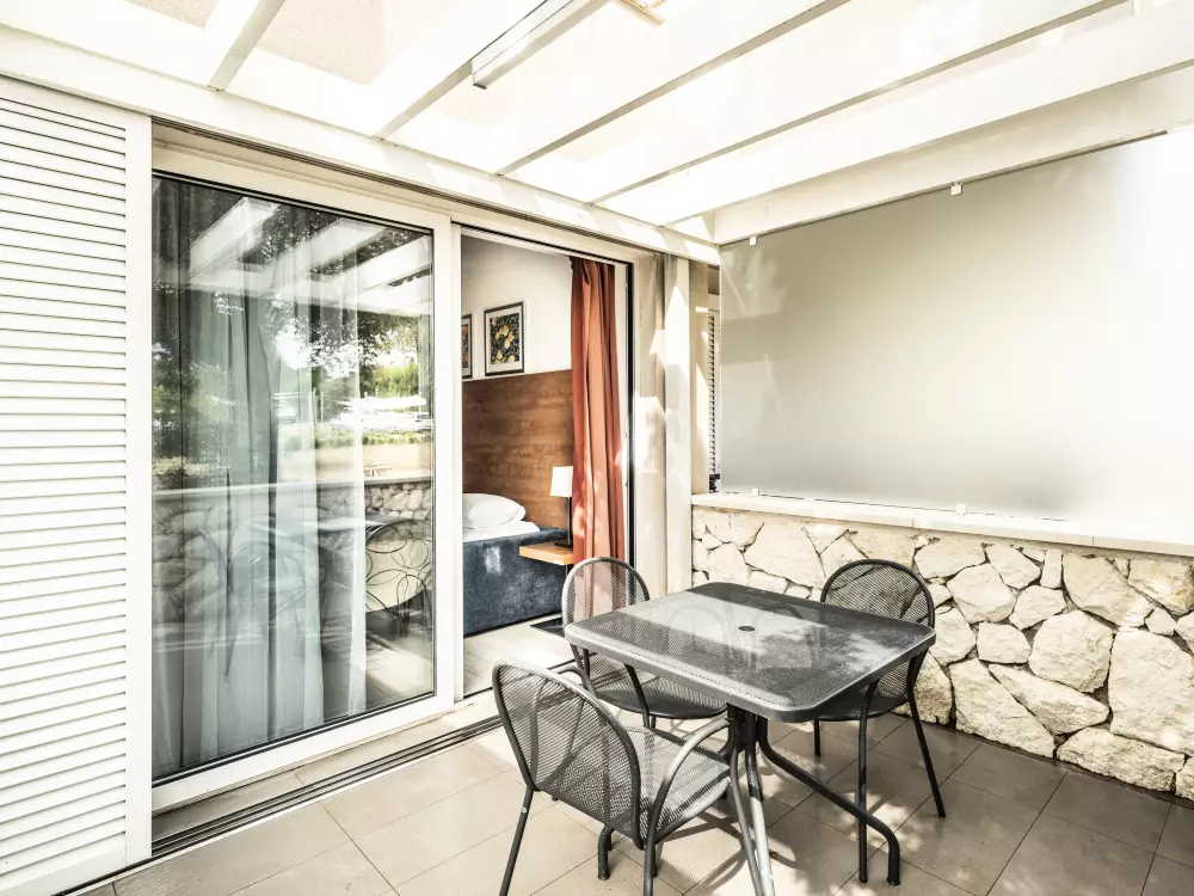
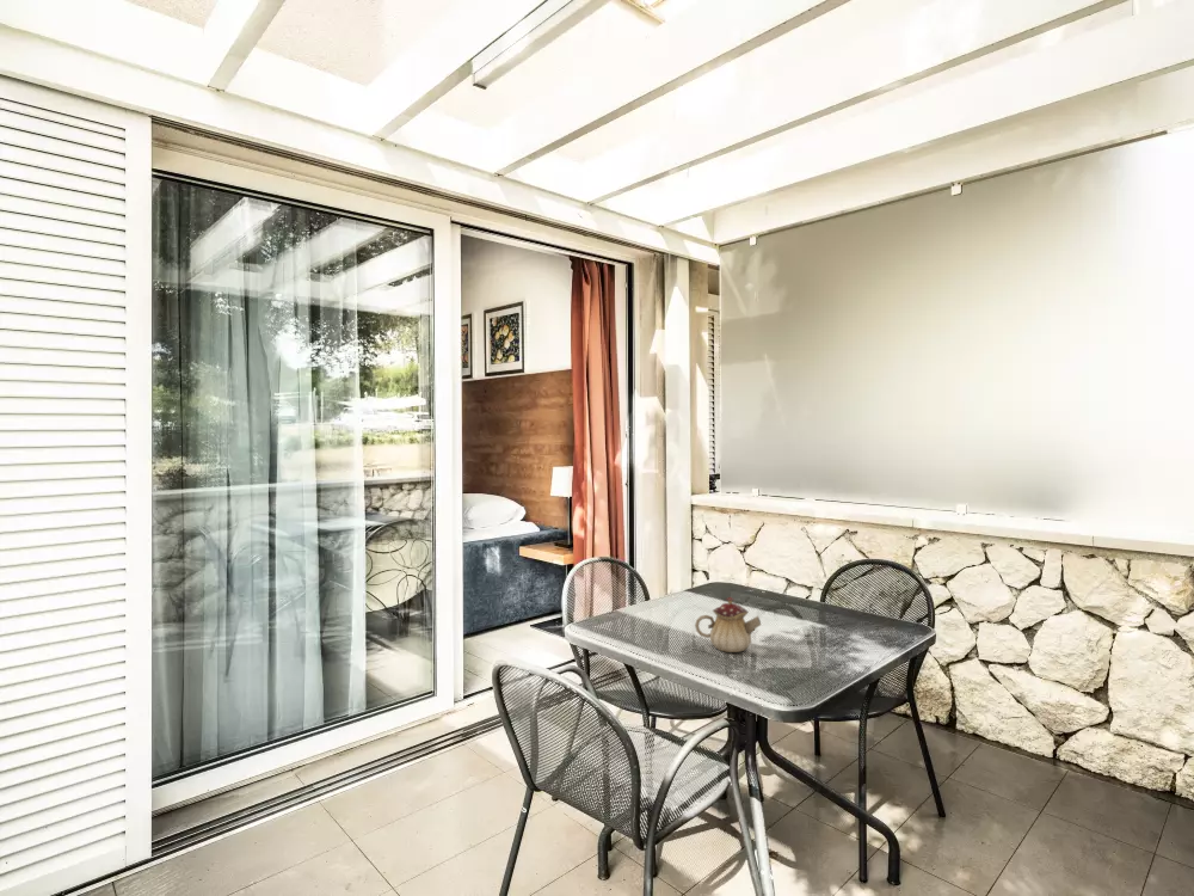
+ teapot [694,596,762,653]
